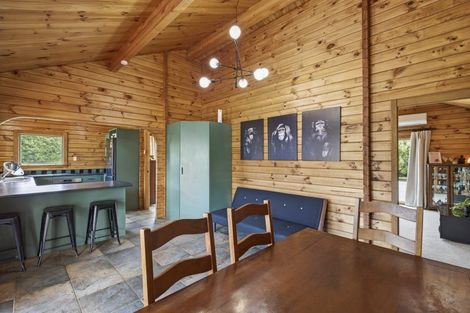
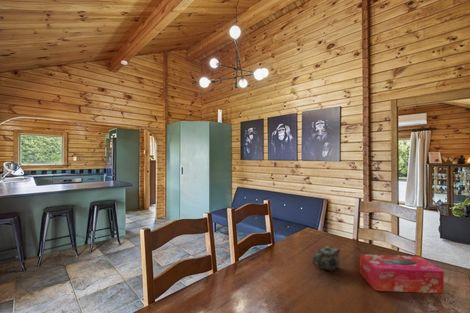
+ tissue box [359,253,445,295]
+ chinaware [311,245,341,272]
